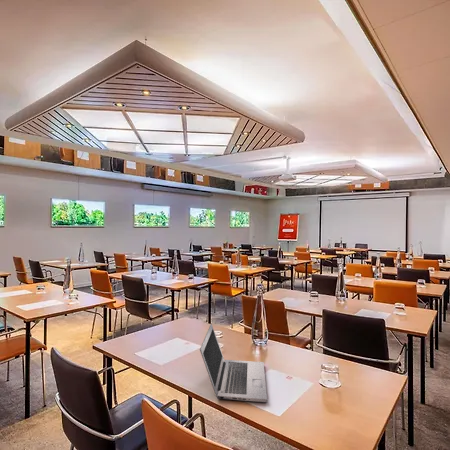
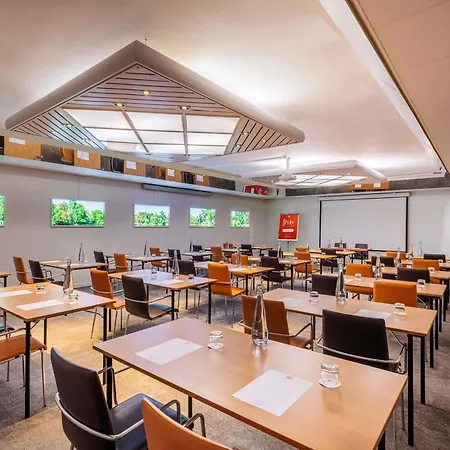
- laptop [199,323,268,403]
